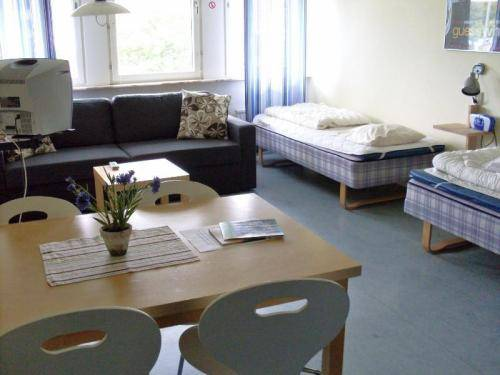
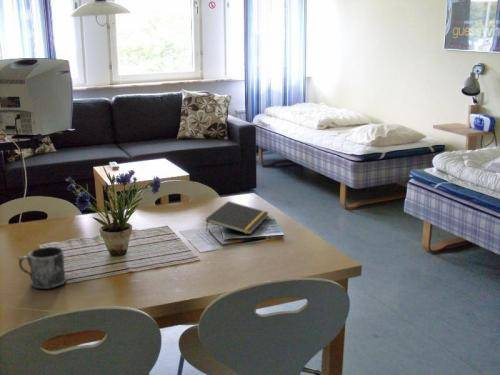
+ mug [17,246,68,290]
+ notepad [205,200,270,235]
